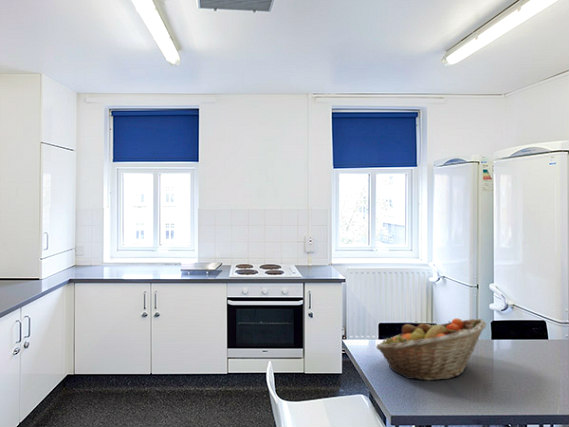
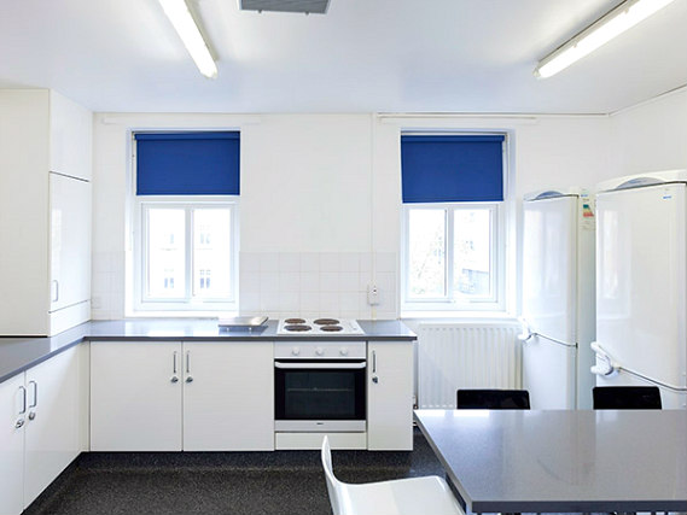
- fruit basket [376,317,487,382]
